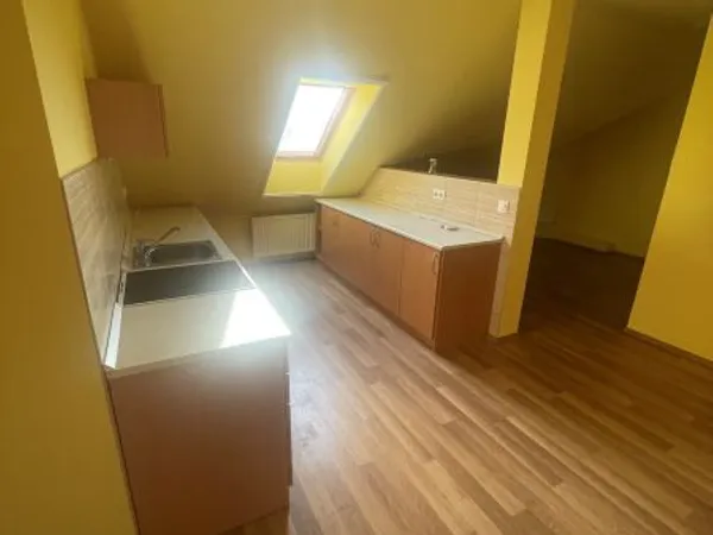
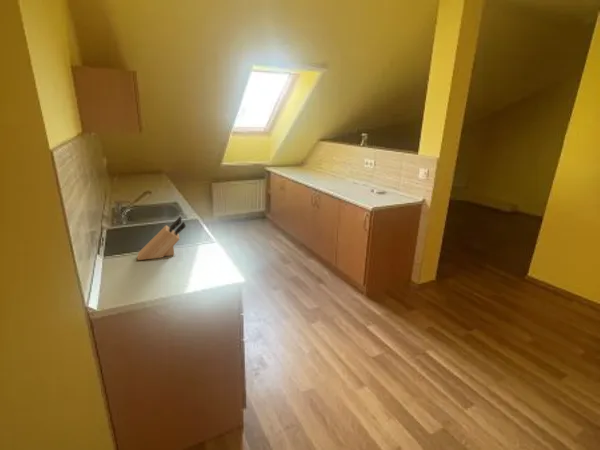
+ knife block [136,215,187,261]
